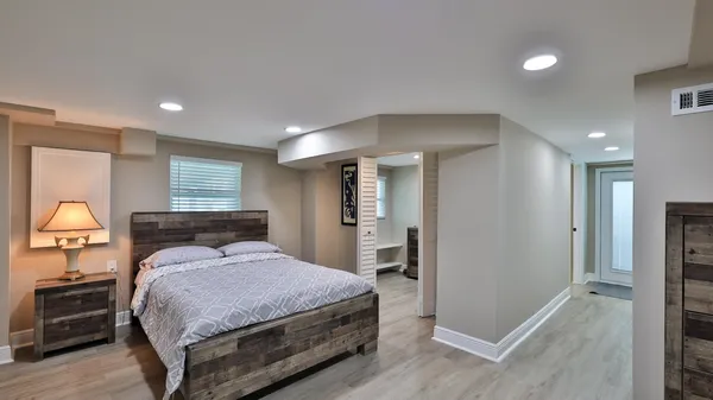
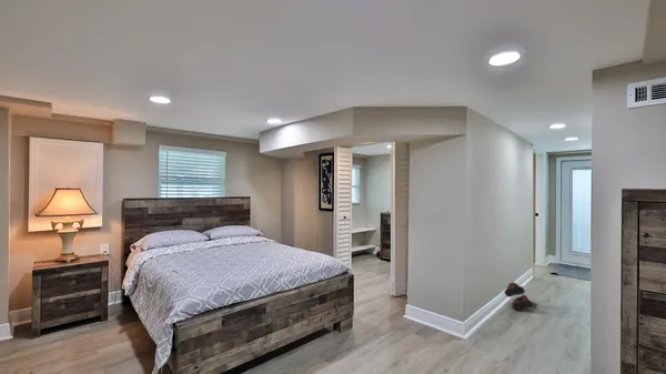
+ boots [503,281,538,312]
